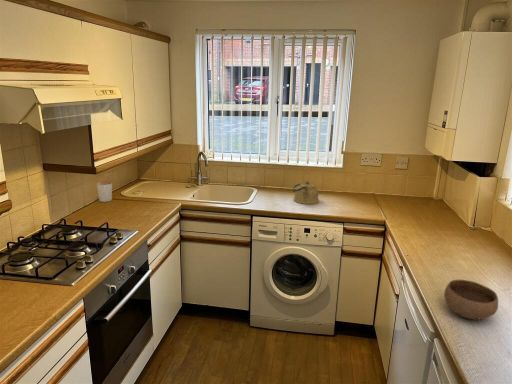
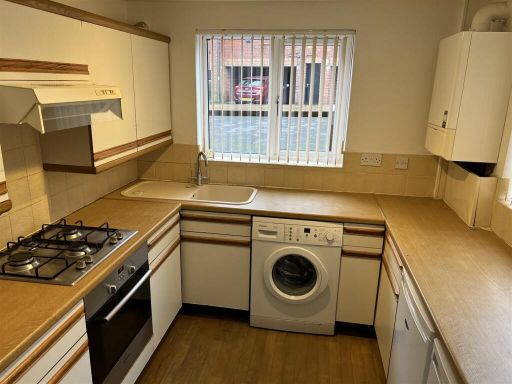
- utensil holder [96,172,120,203]
- bowl [443,279,499,321]
- kettle [292,180,320,205]
